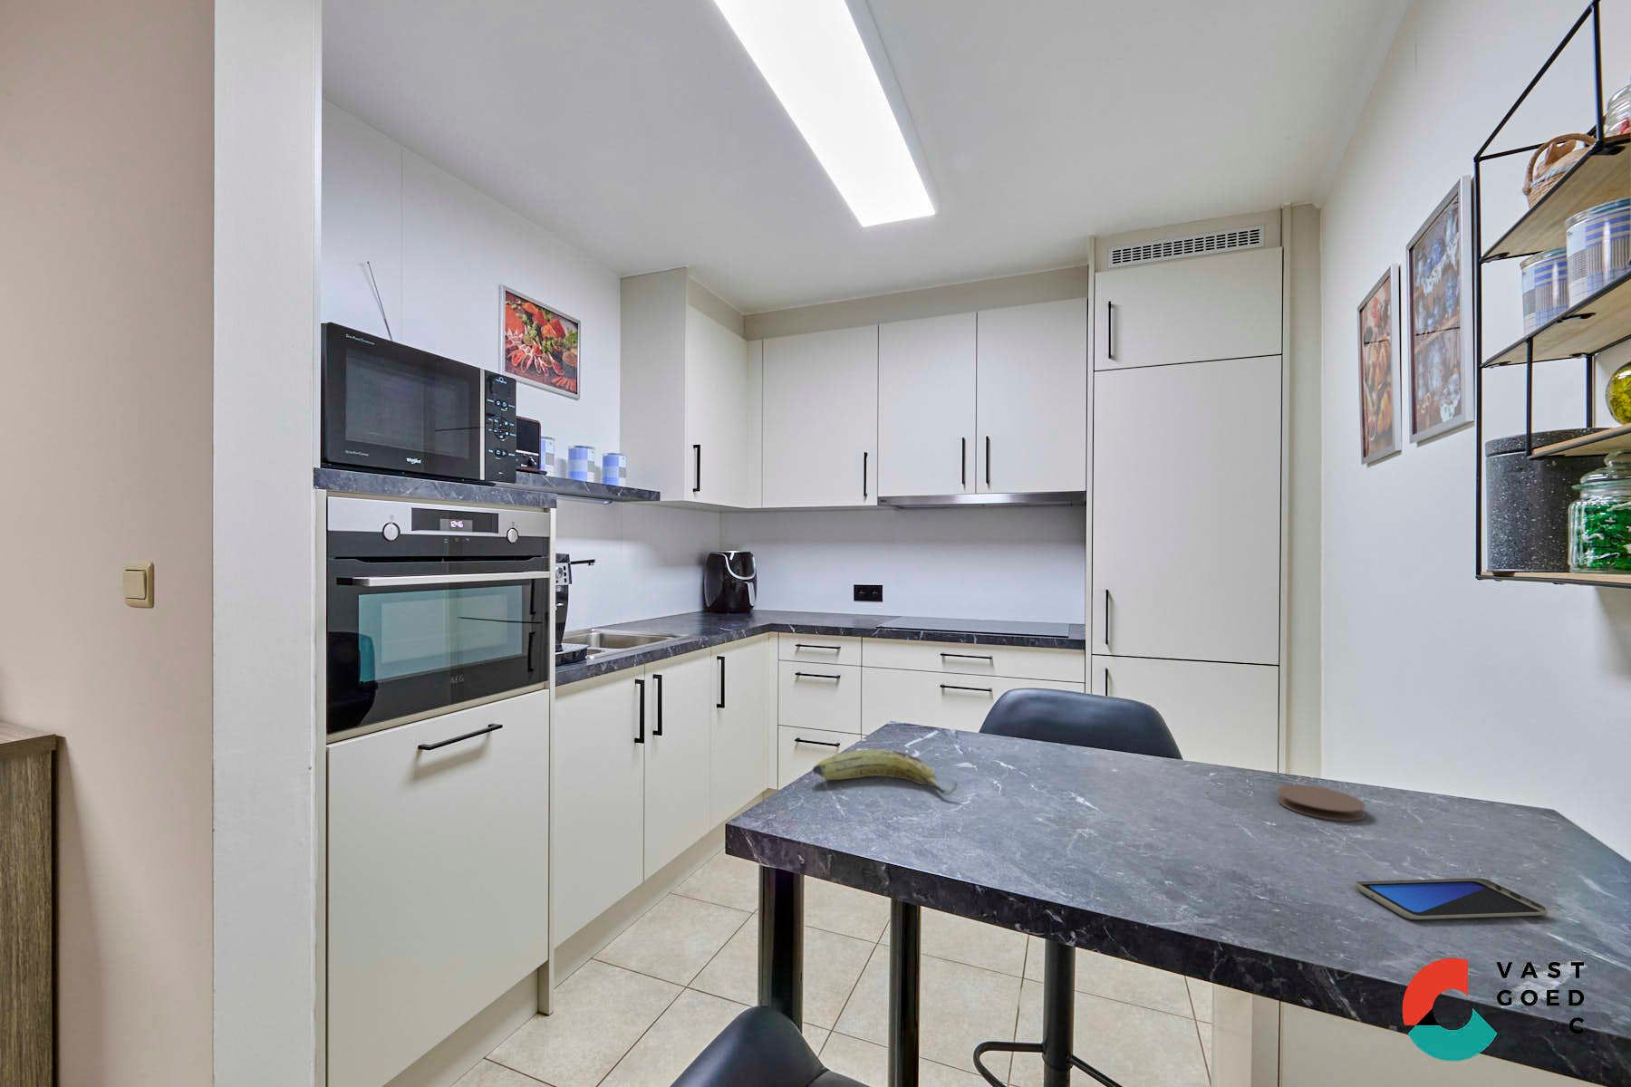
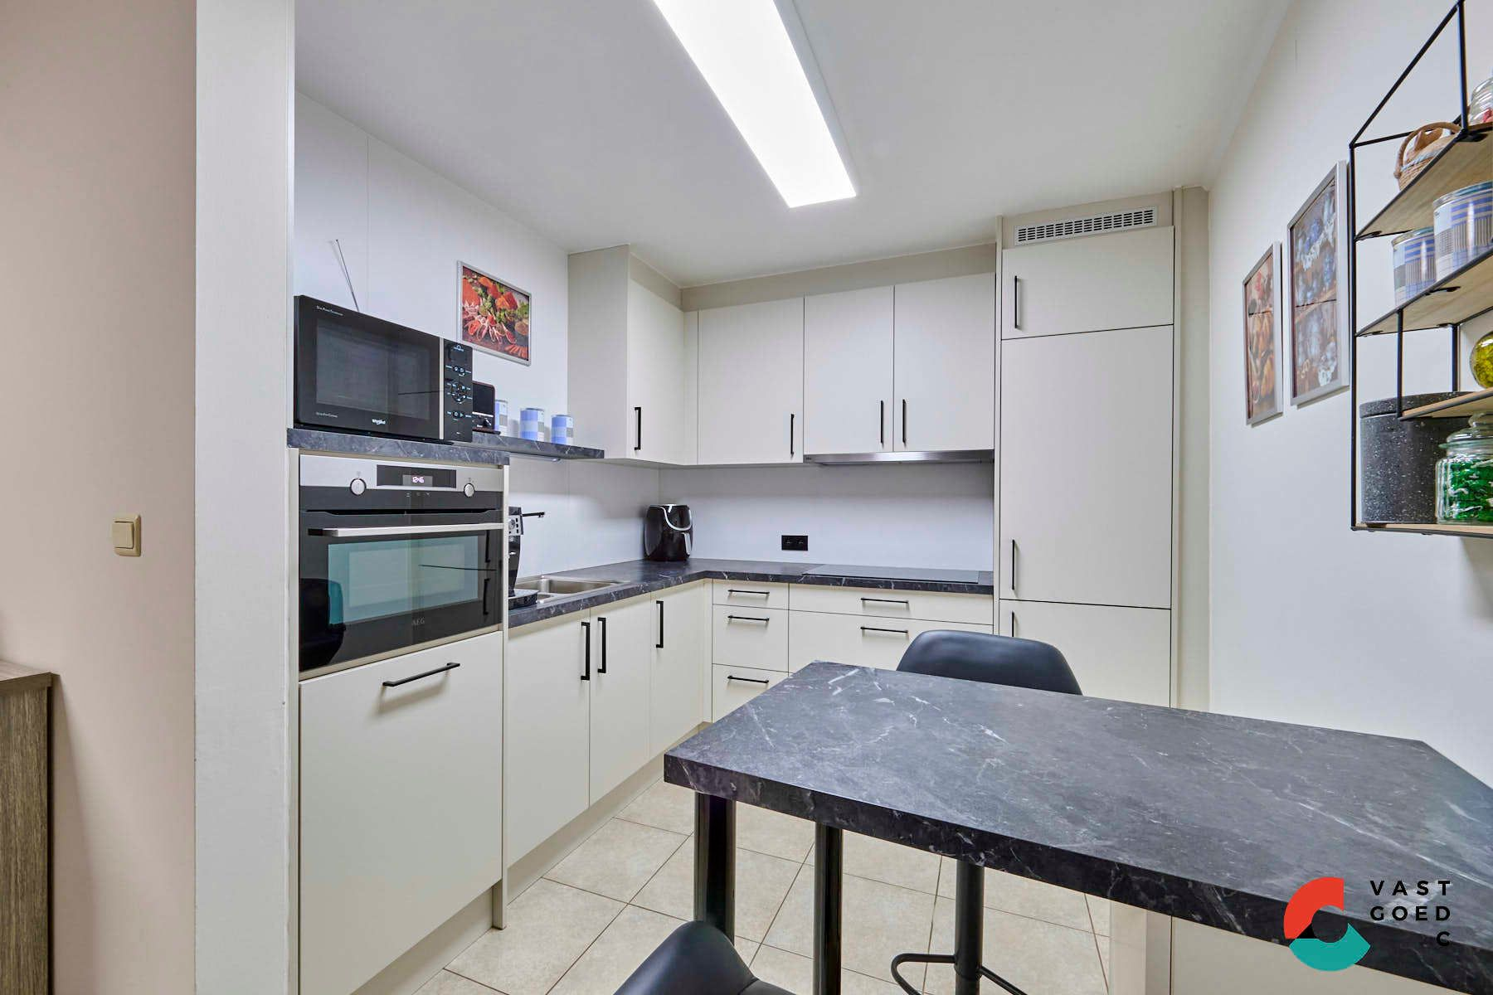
- coaster [1275,784,1366,823]
- fruit [812,749,957,796]
- smartphone [1354,877,1548,921]
